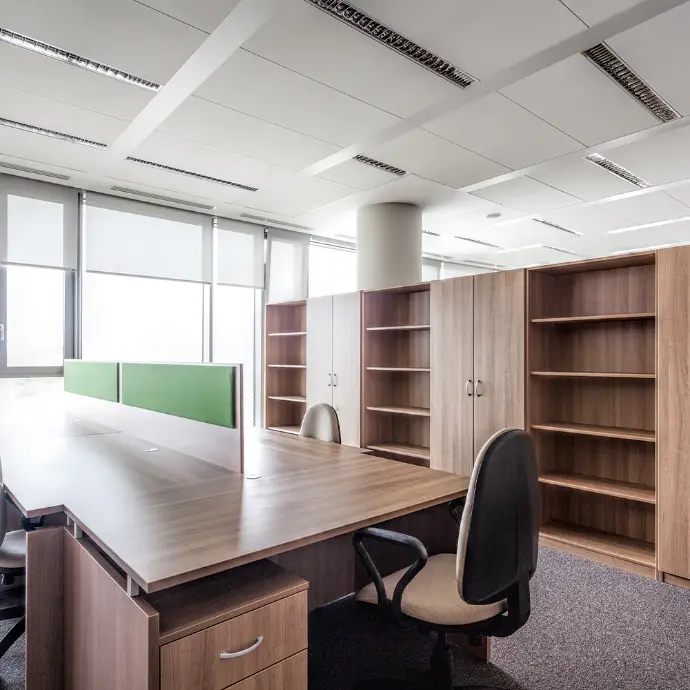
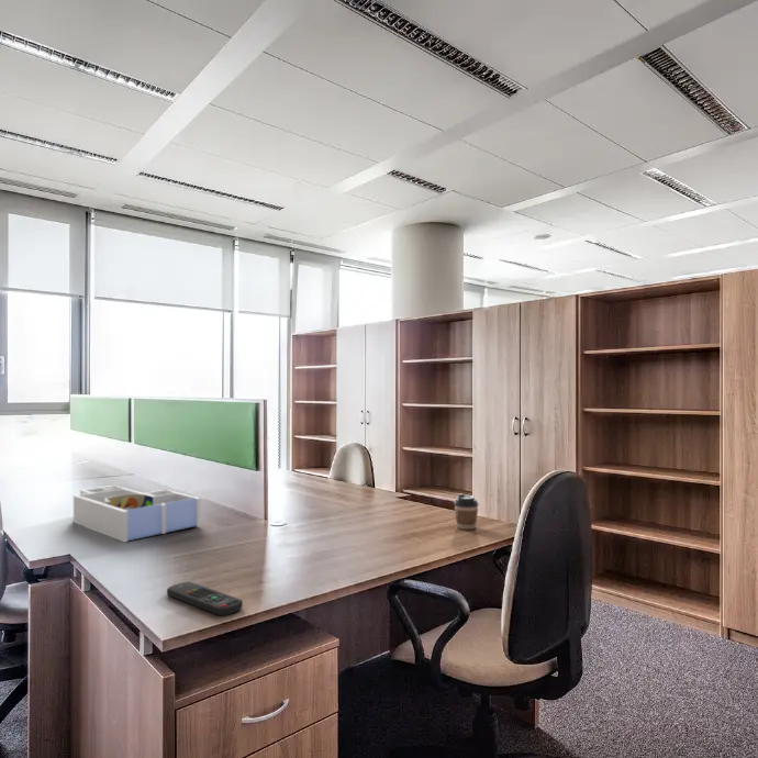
+ remote control [166,580,244,616]
+ coffee cup [453,492,480,531]
+ desk organizer [73,484,202,544]
